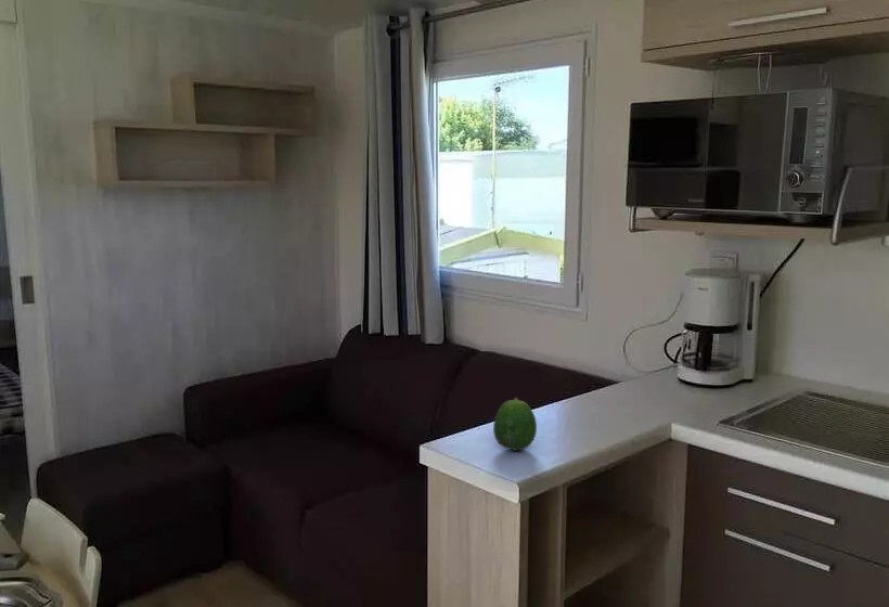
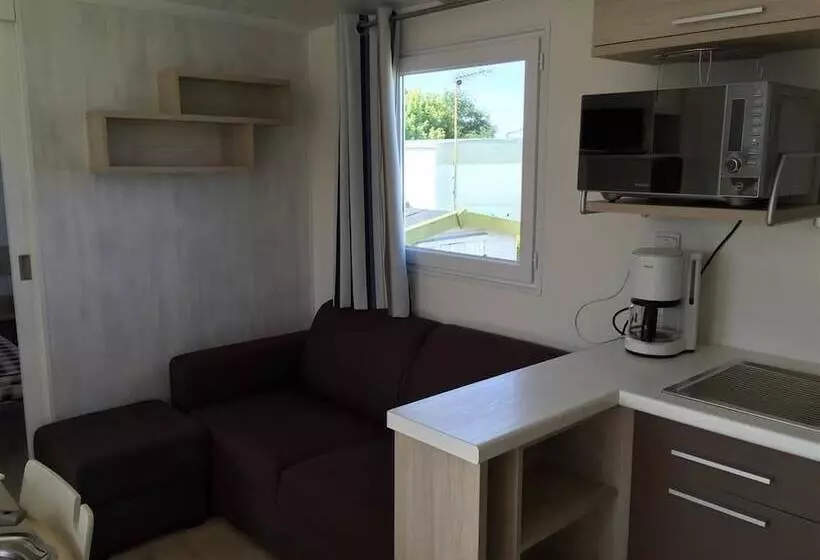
- fruit [492,396,538,452]
